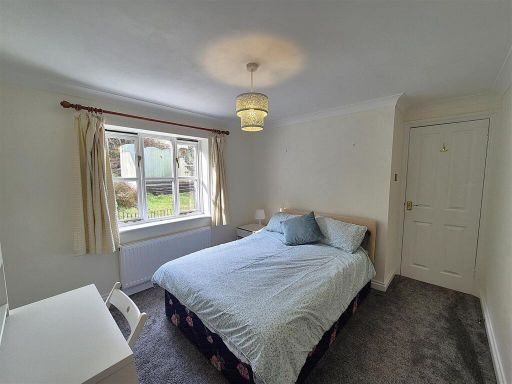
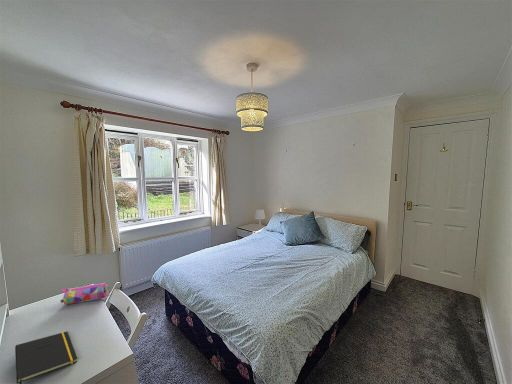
+ pencil case [59,282,110,306]
+ notepad [14,330,79,384]
